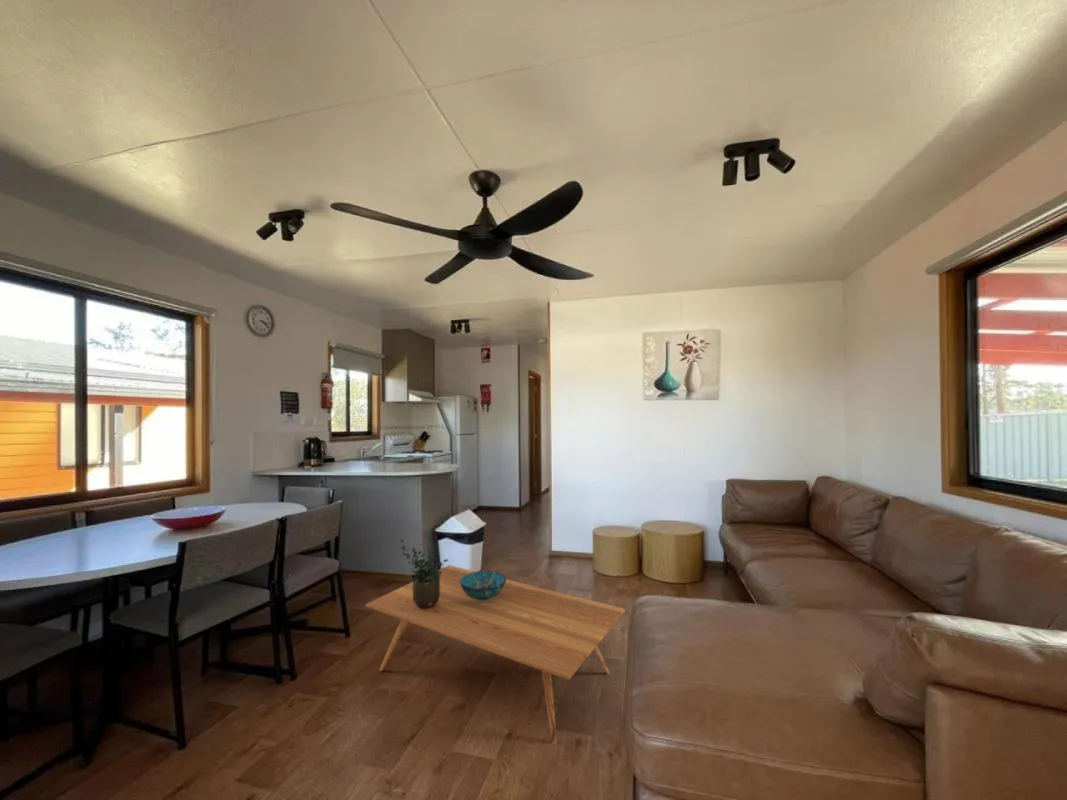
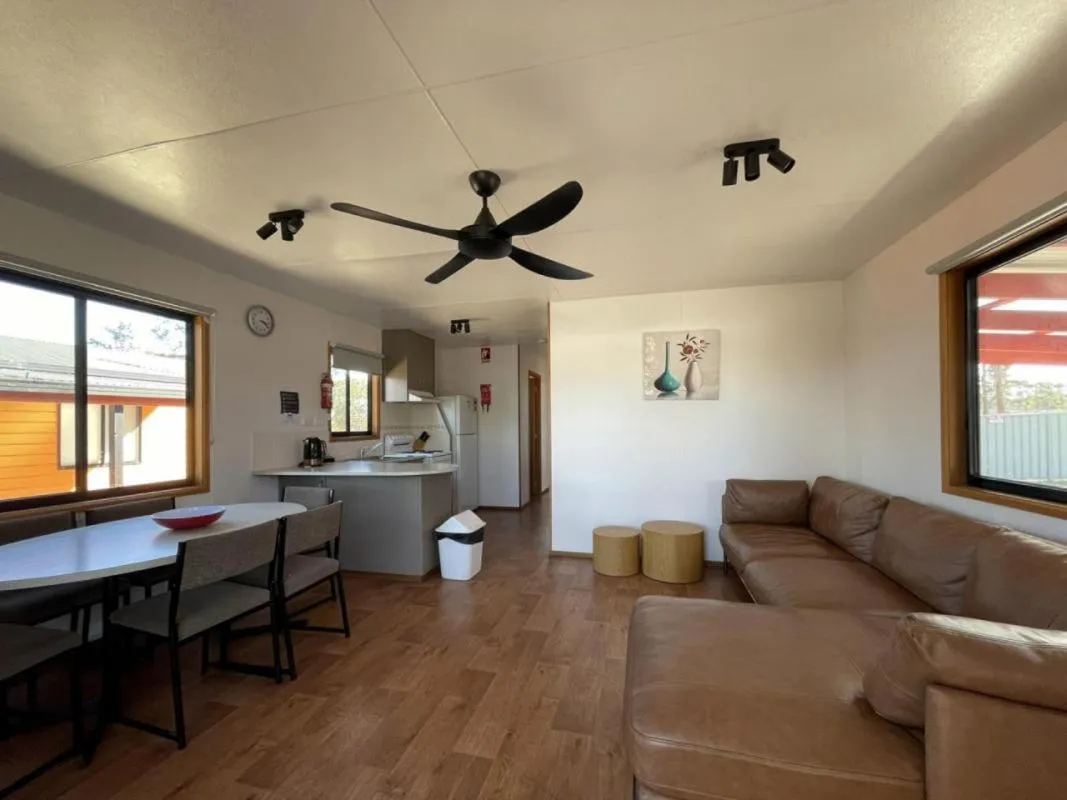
- decorative bowl [460,570,507,601]
- coffee table [364,564,626,746]
- potted plant [400,538,449,609]
